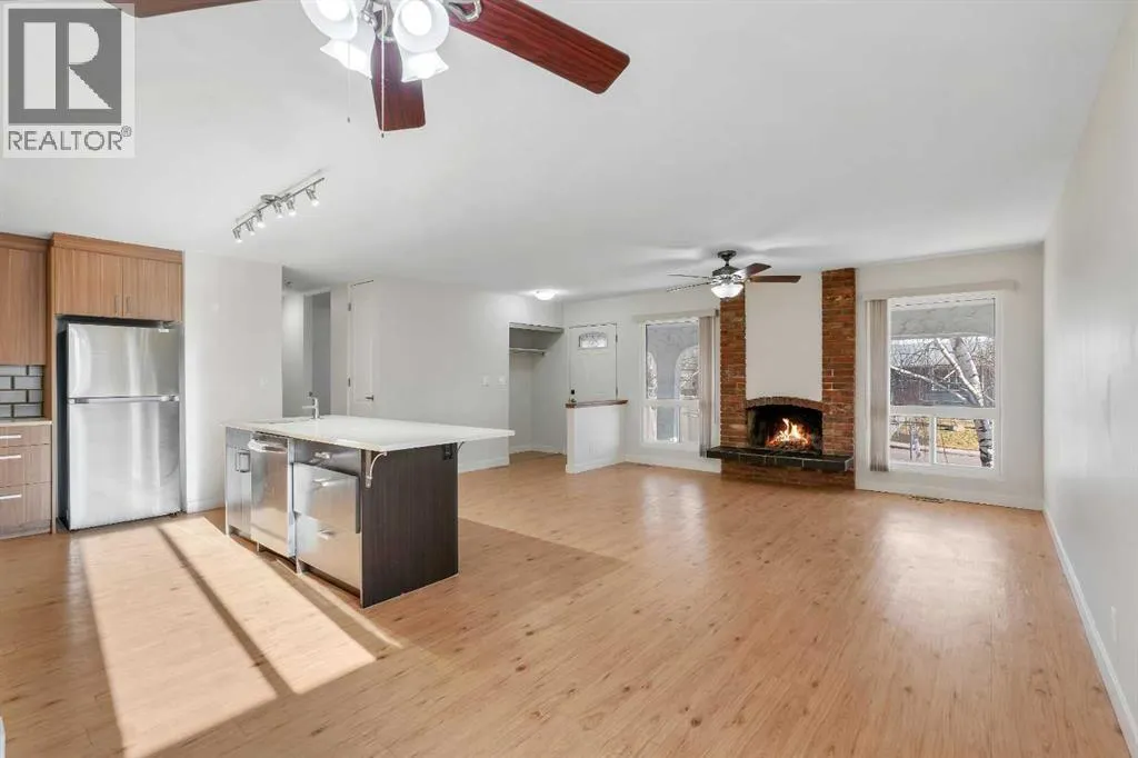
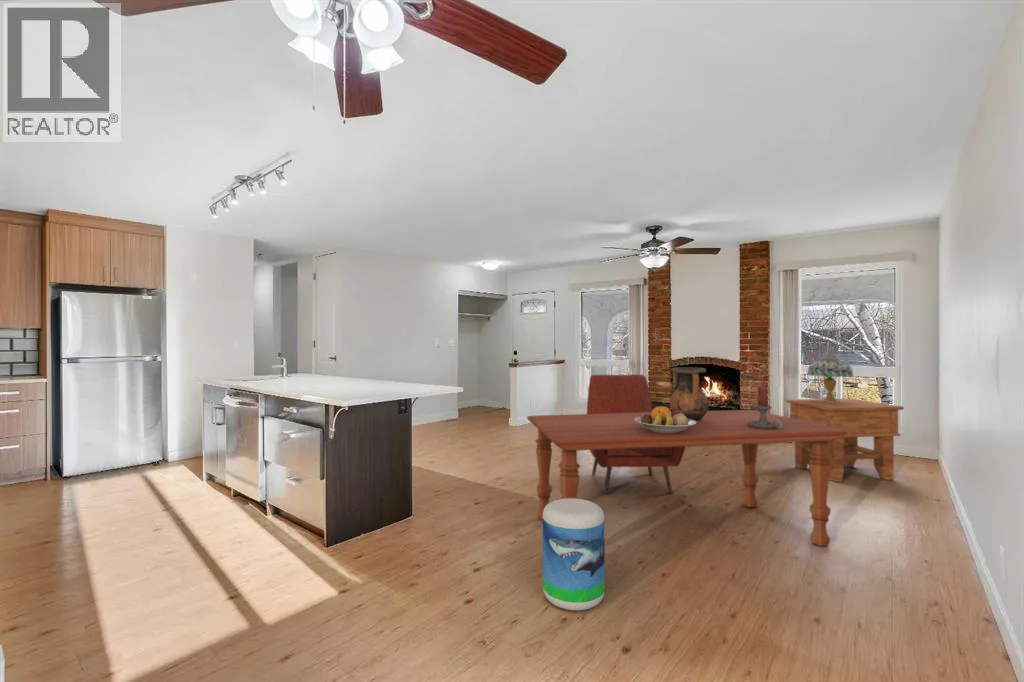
+ dining table [526,409,847,547]
+ table lamp [806,349,855,402]
+ vase [669,366,709,422]
+ side table [785,398,905,483]
+ stool [542,498,606,611]
+ candle holder [747,386,782,429]
+ chair [586,373,687,495]
+ fruit bowl [635,405,697,433]
